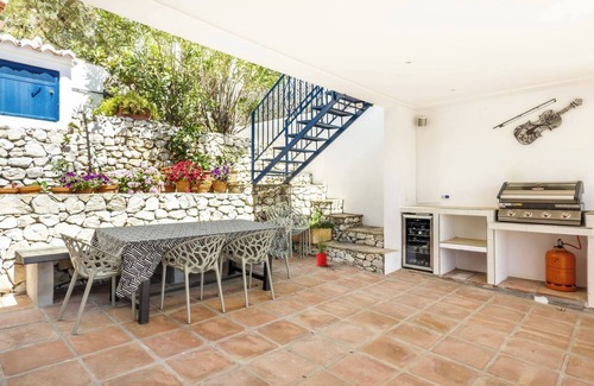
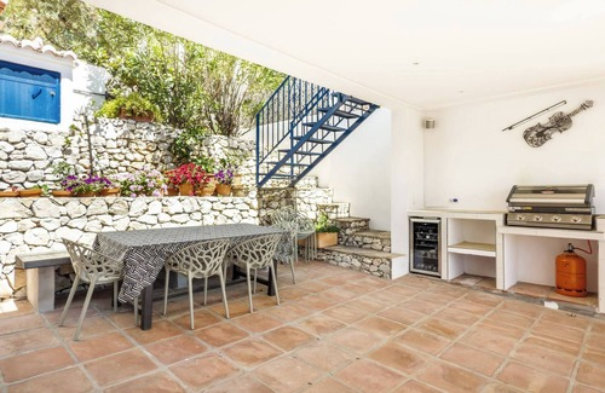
- house plant [305,224,335,267]
